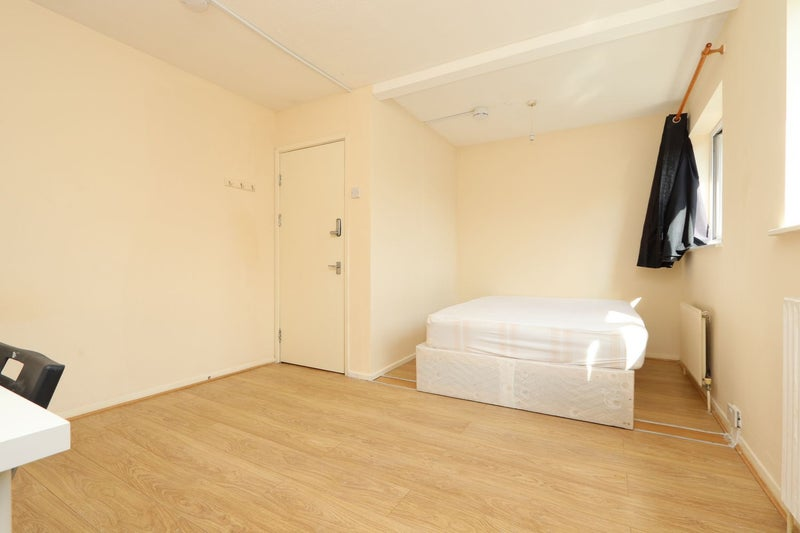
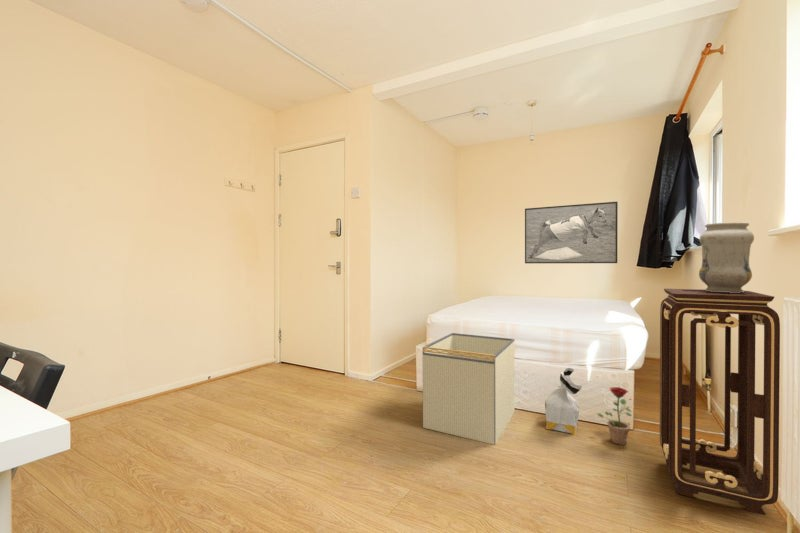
+ storage bin [422,332,516,446]
+ bag [544,367,583,436]
+ vase [698,221,755,293]
+ pedestal table [659,288,781,516]
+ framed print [524,201,619,264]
+ decorative plant [596,386,633,446]
